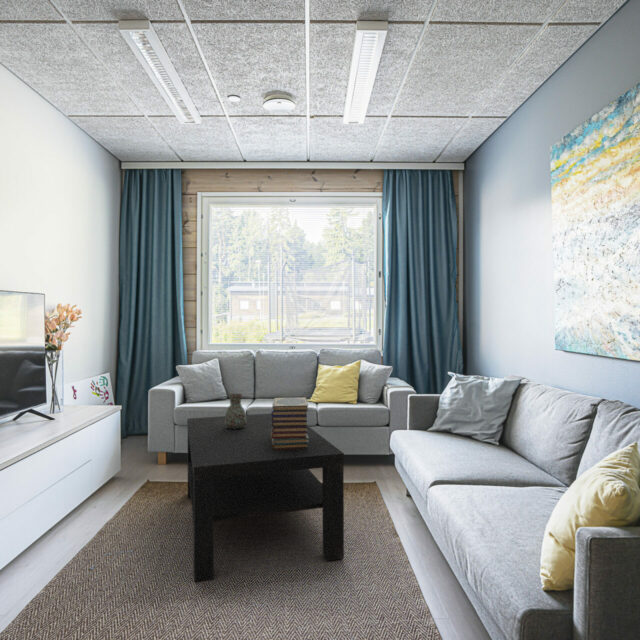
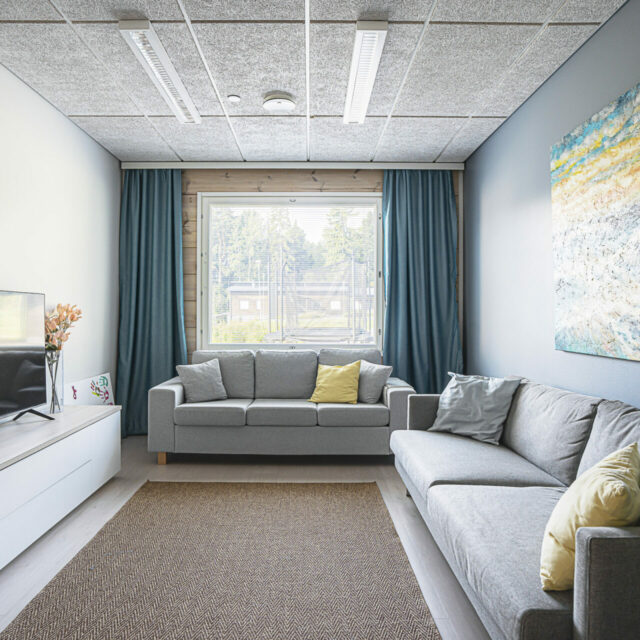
- coffee table [186,412,345,583]
- decorative vase [224,393,246,429]
- book stack [271,396,309,450]
